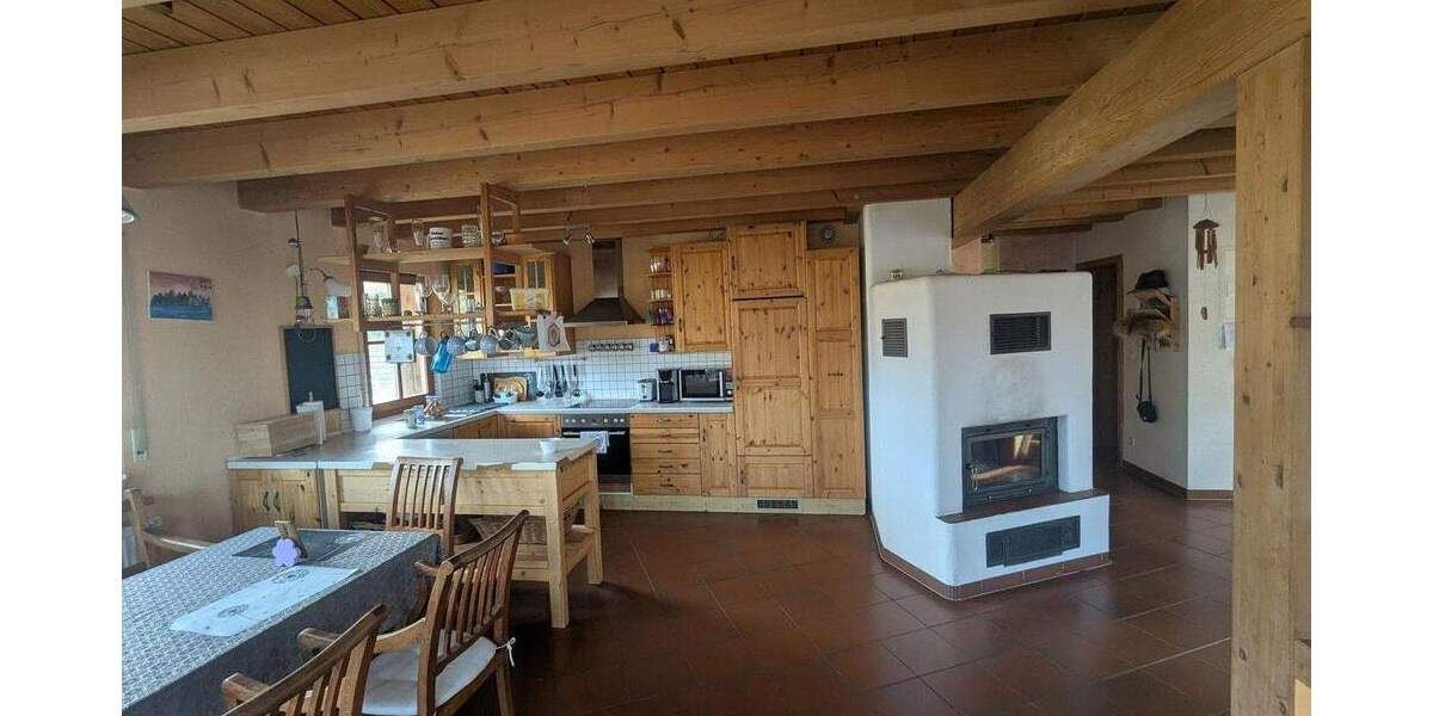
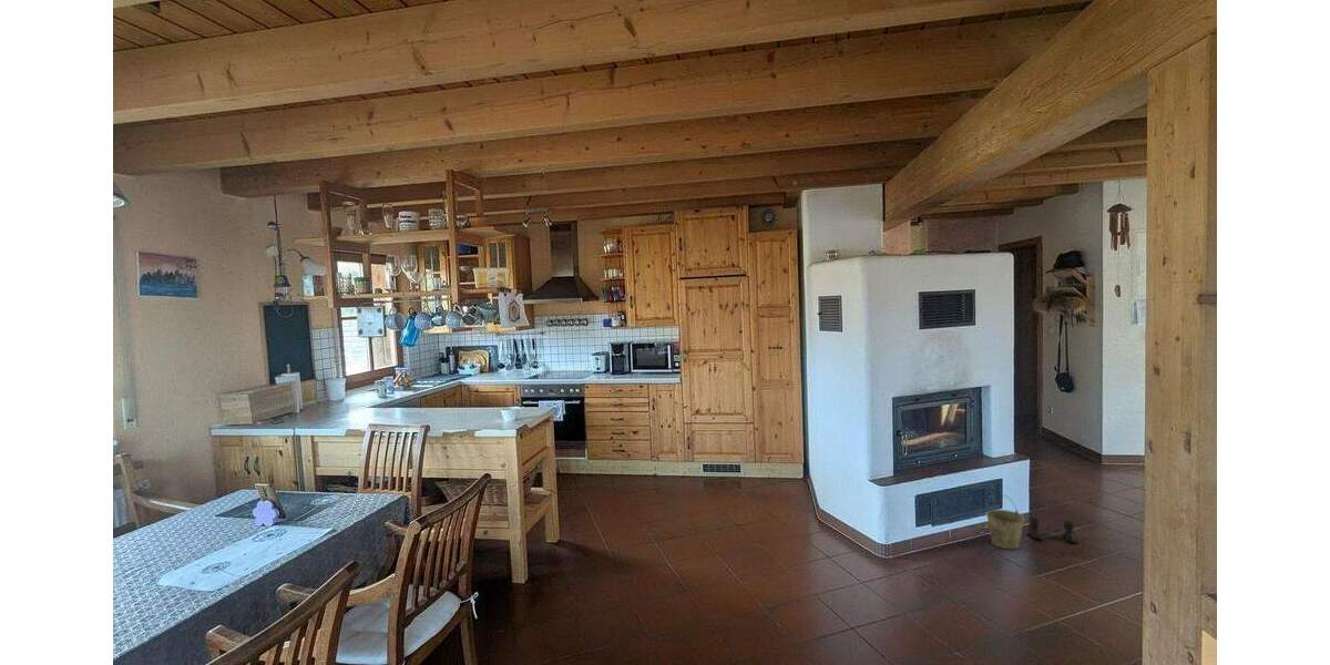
+ boots [1027,516,1080,544]
+ bucket [984,494,1026,550]
